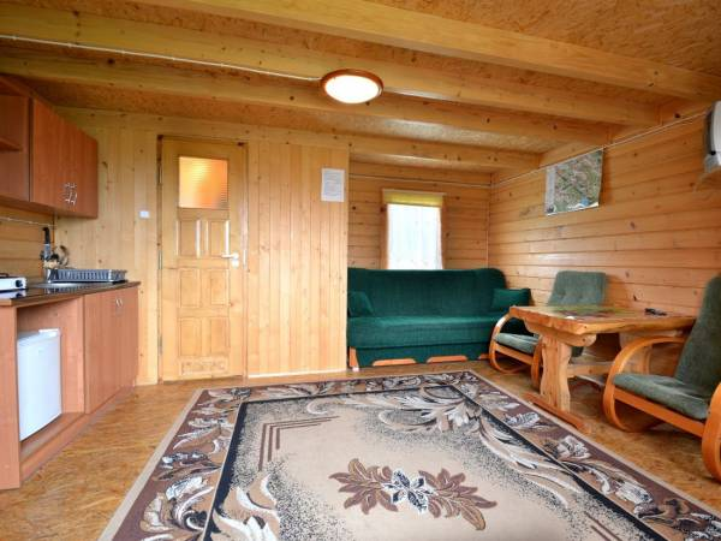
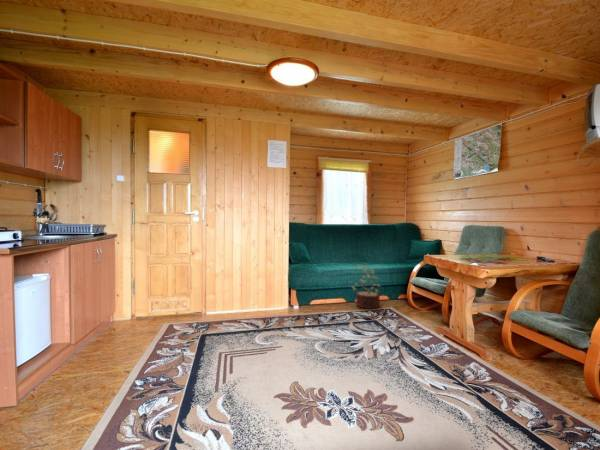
+ decorative plant [350,263,382,310]
